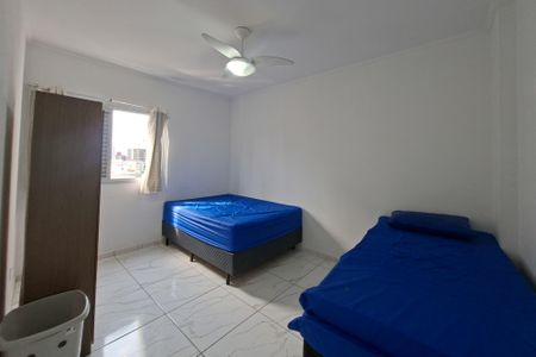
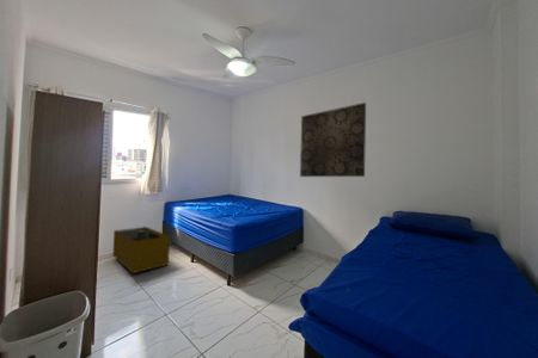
+ storage bin [111,226,171,274]
+ wall art [299,101,367,178]
